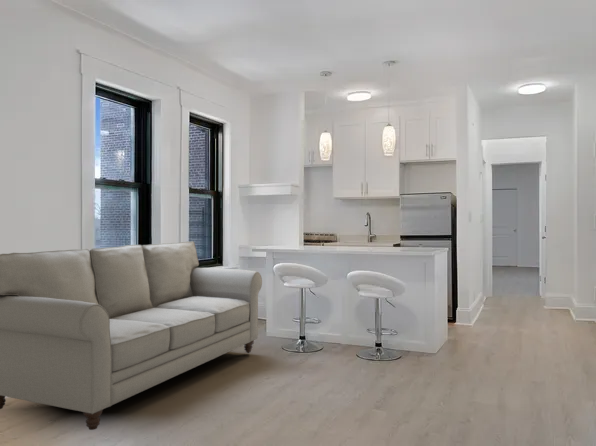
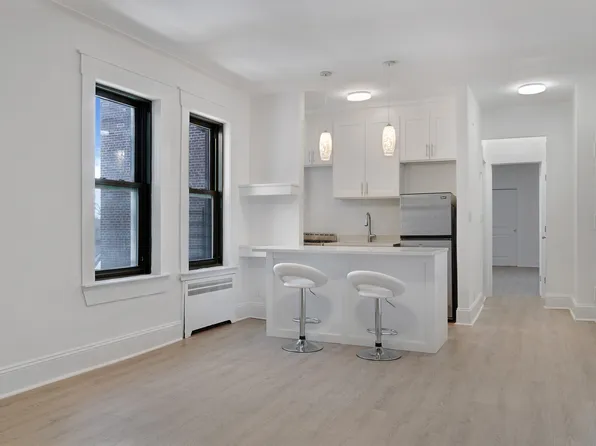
- sofa [0,240,263,431]
